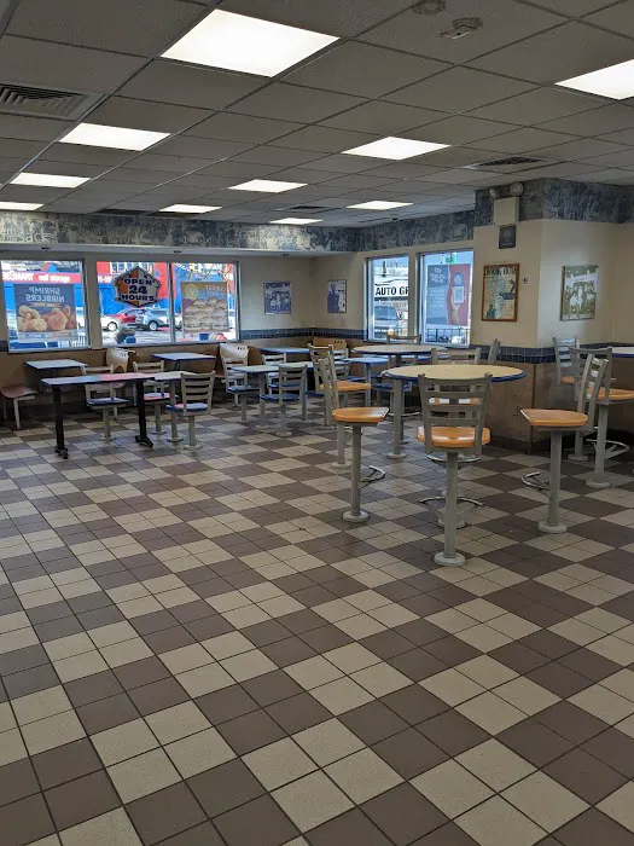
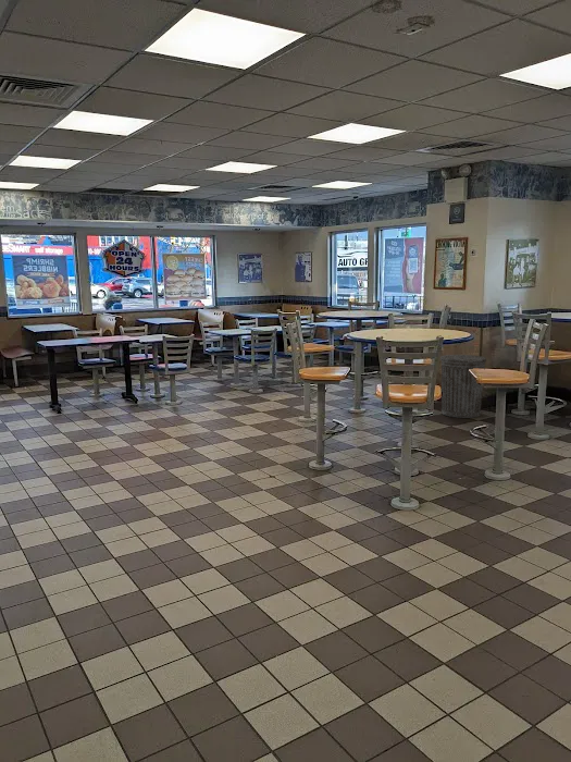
+ trash can [439,354,487,419]
